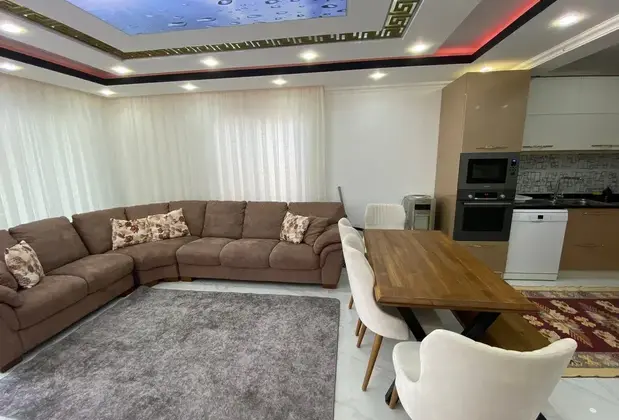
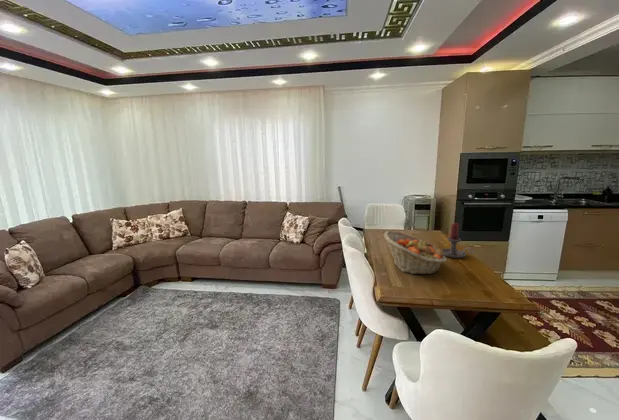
+ fruit basket [382,230,448,275]
+ candle holder [441,222,474,259]
